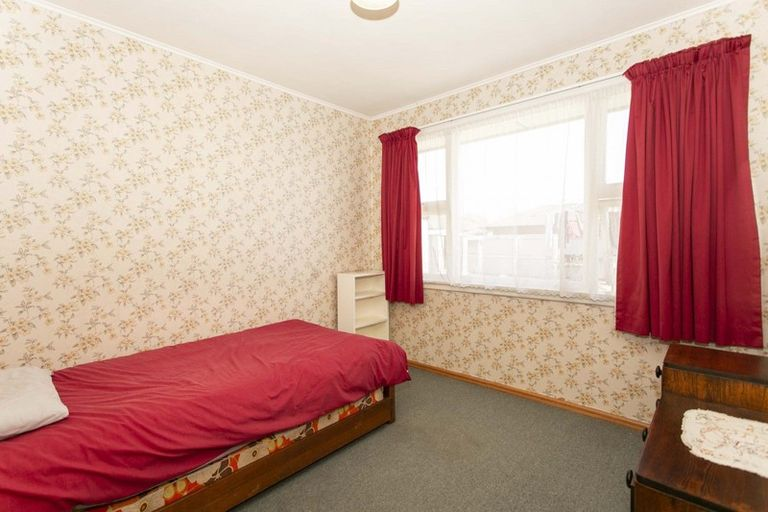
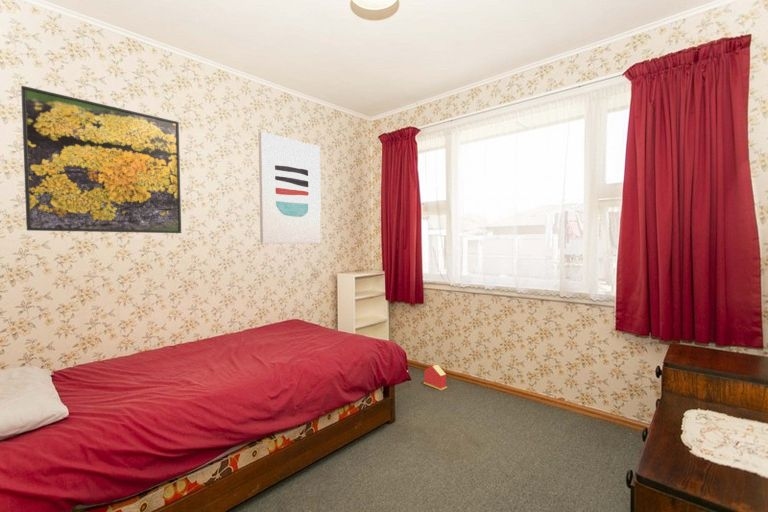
+ toy house [422,364,448,391]
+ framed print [20,85,182,234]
+ wall art [258,131,322,244]
